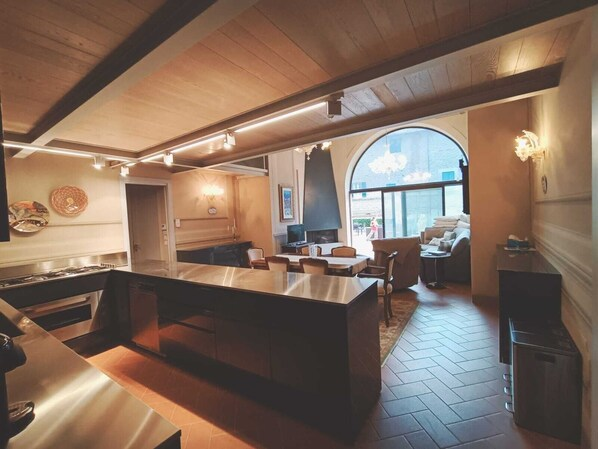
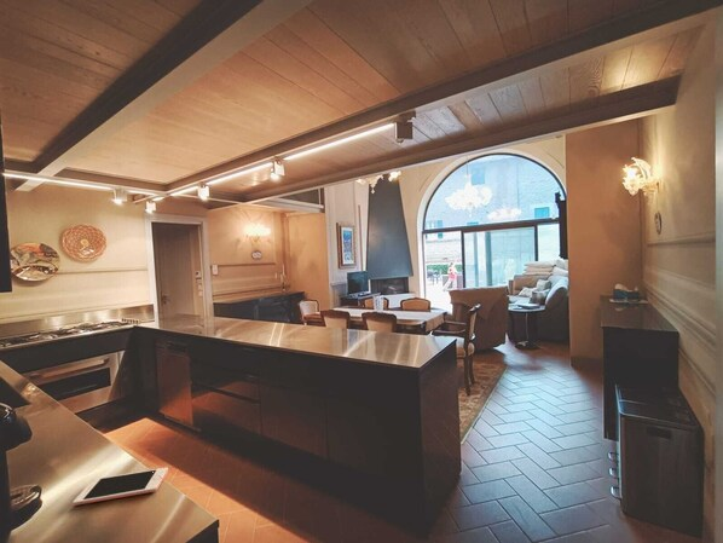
+ cell phone [71,467,169,507]
